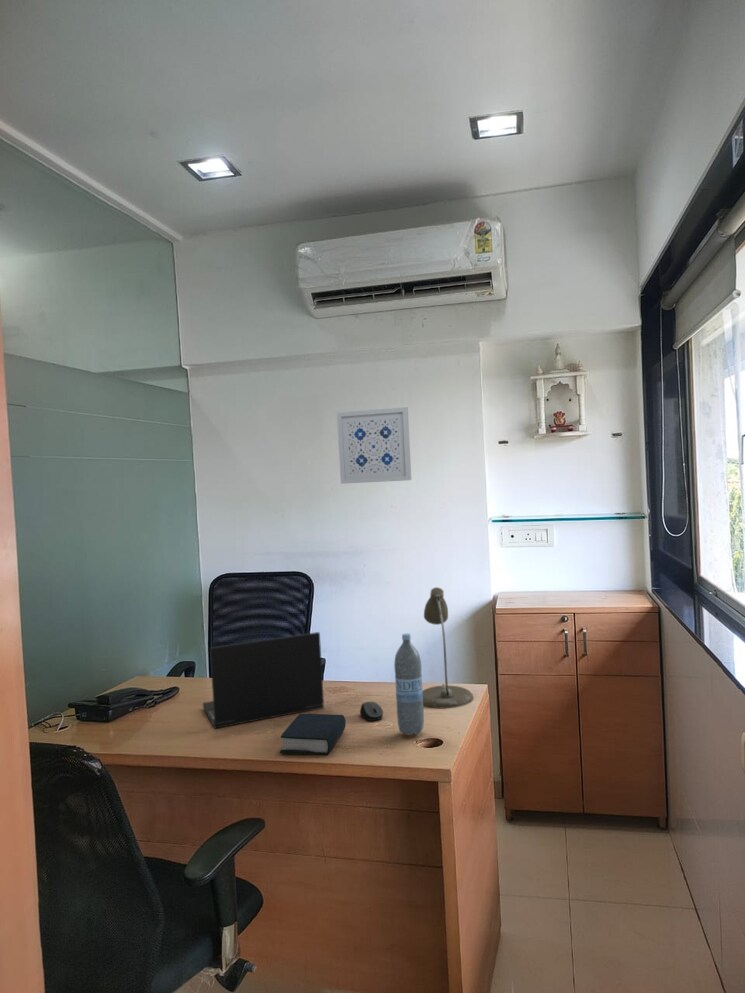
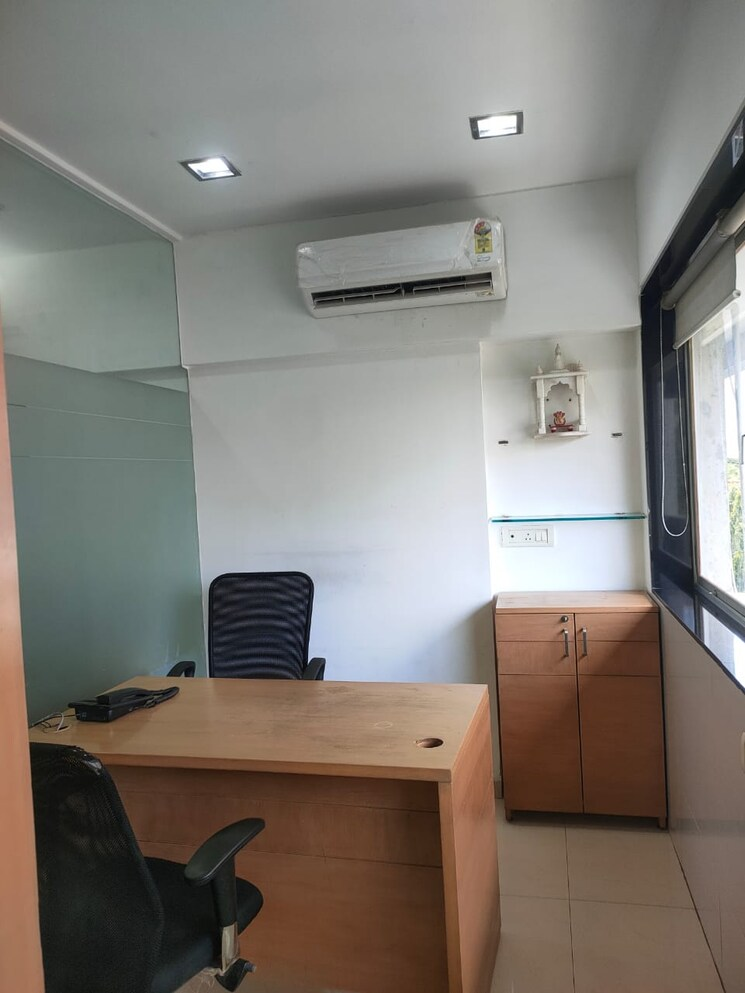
- computer mouse [359,701,384,722]
- laptop [202,631,325,730]
- book [279,713,347,756]
- wall art [336,406,412,485]
- water bottle [393,633,425,736]
- desk lamp [422,586,474,709]
